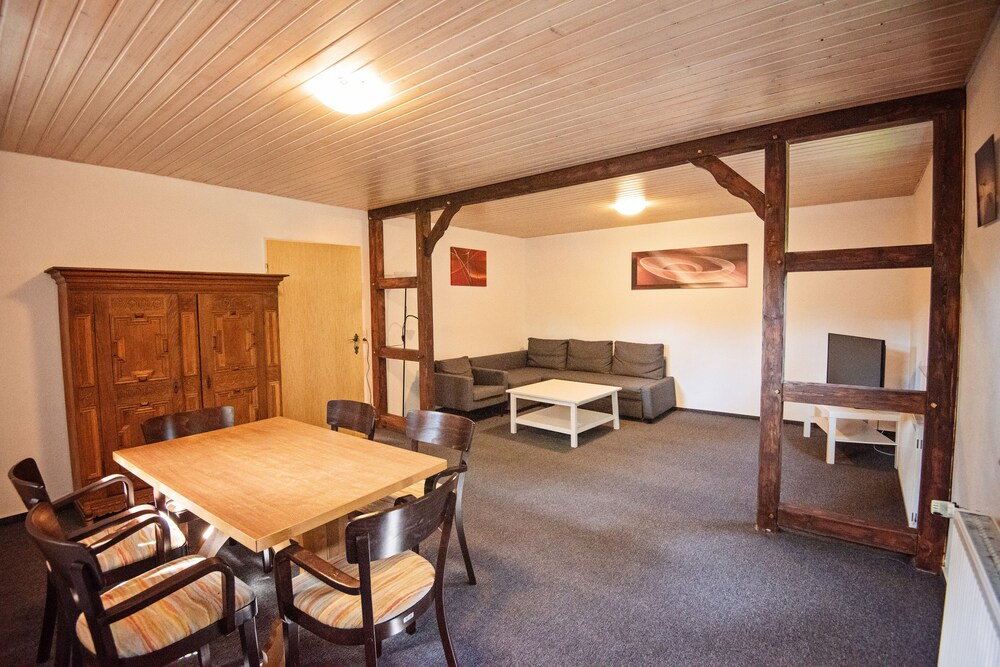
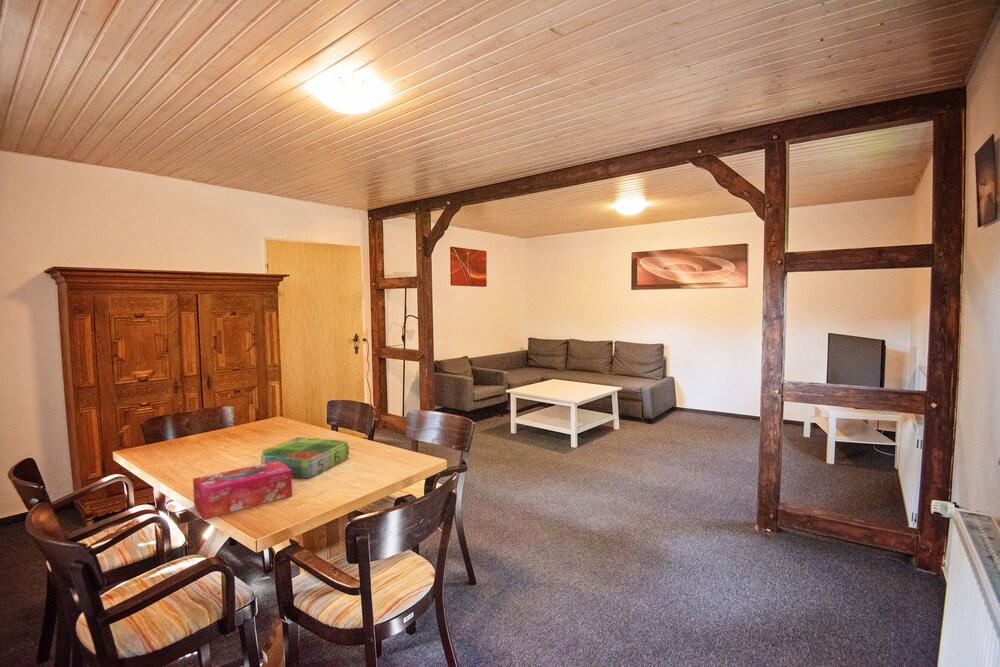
+ board game [260,436,350,479]
+ tissue box [192,461,293,521]
